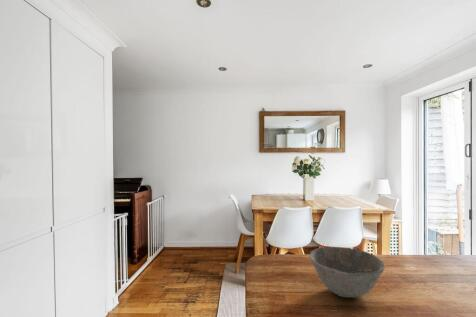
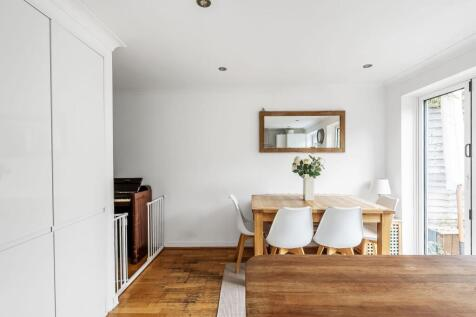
- bowl [308,245,386,299]
